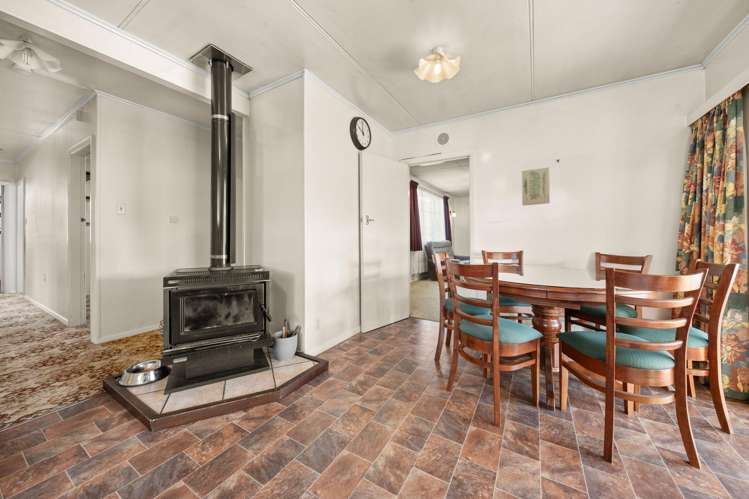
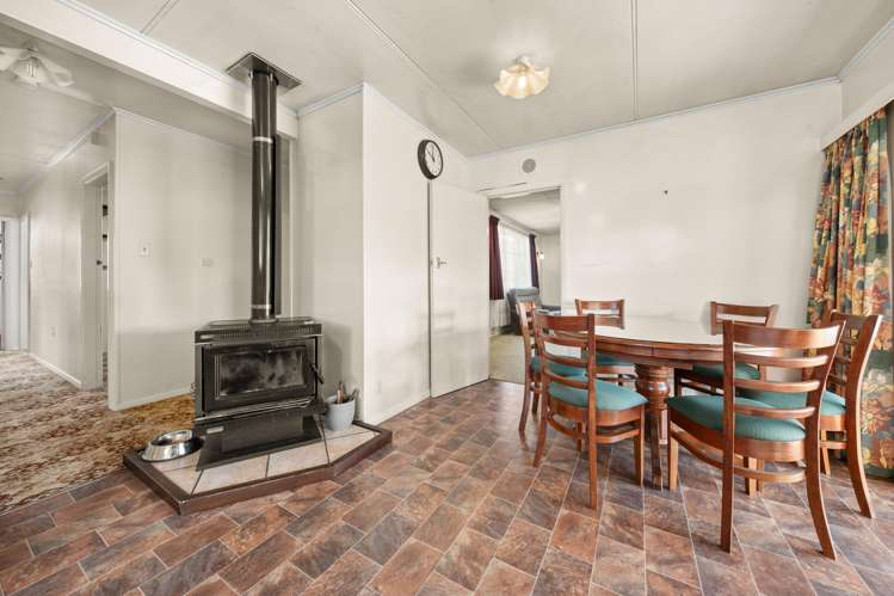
- wall art [521,166,551,206]
